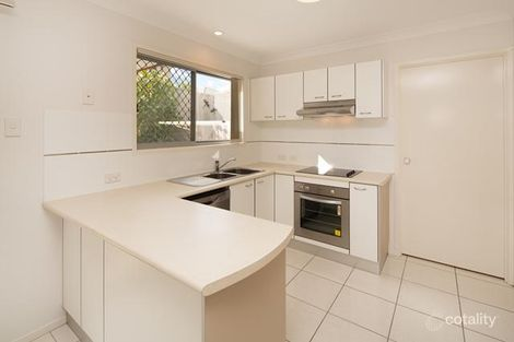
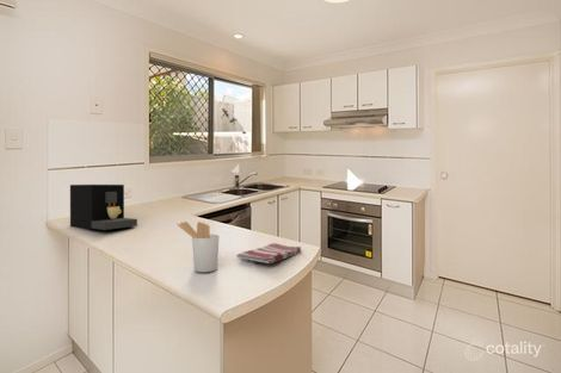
+ coffee maker [69,184,138,231]
+ utensil holder [175,220,221,273]
+ dish towel [235,242,302,265]
